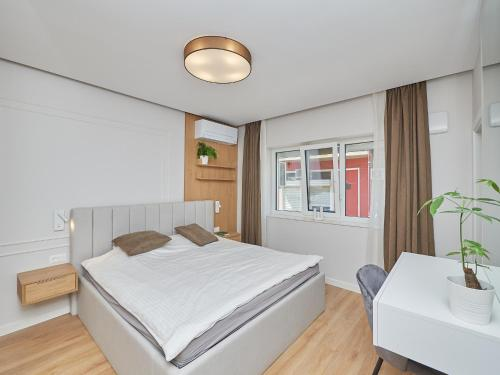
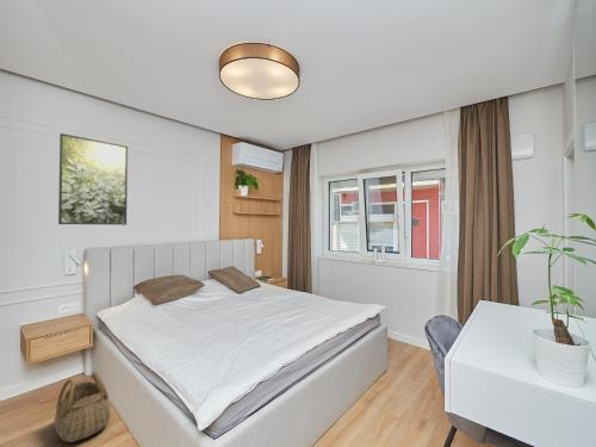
+ basket [54,371,111,443]
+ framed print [57,132,129,226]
